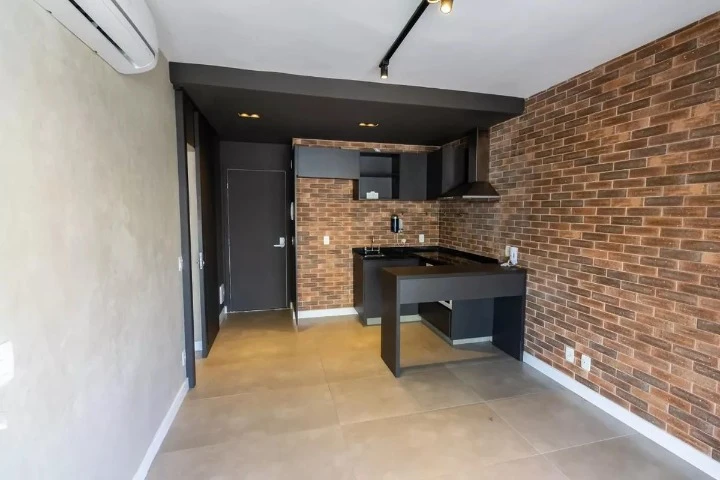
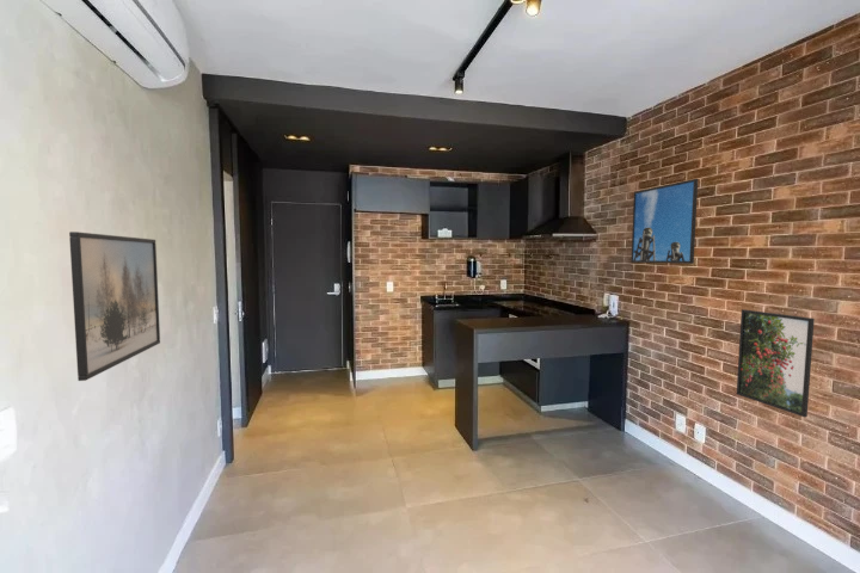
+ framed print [736,308,816,418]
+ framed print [68,230,161,382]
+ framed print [629,178,699,265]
